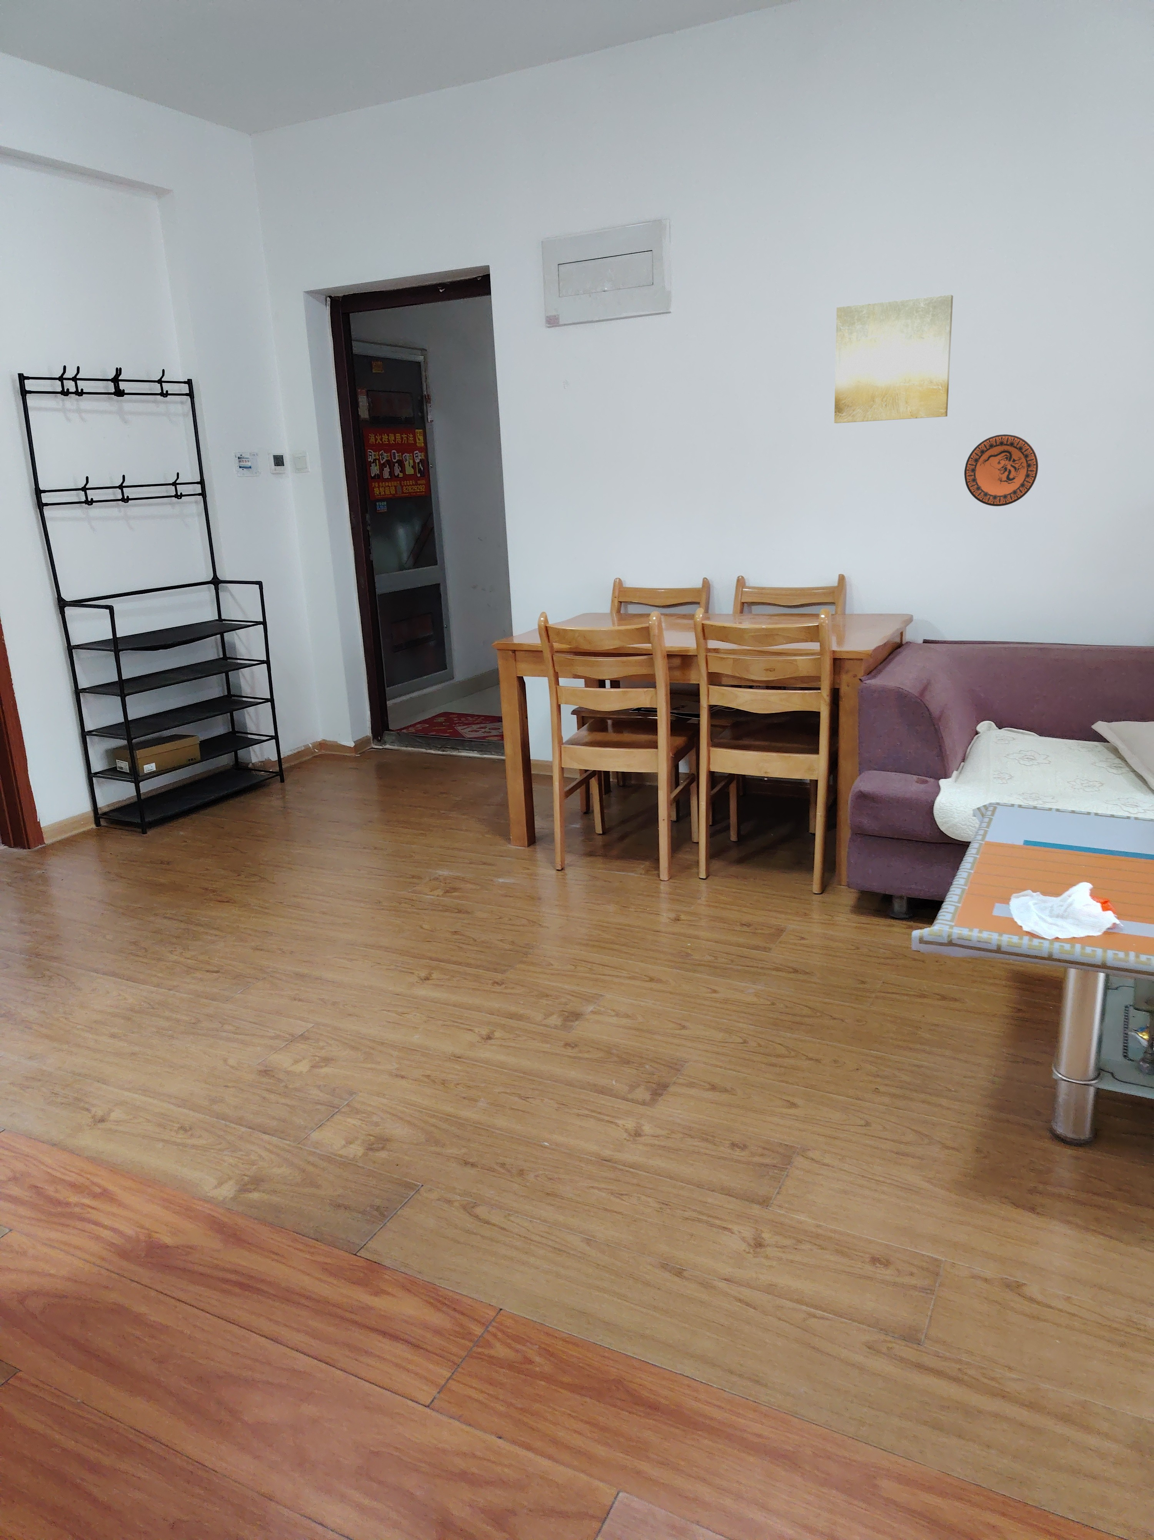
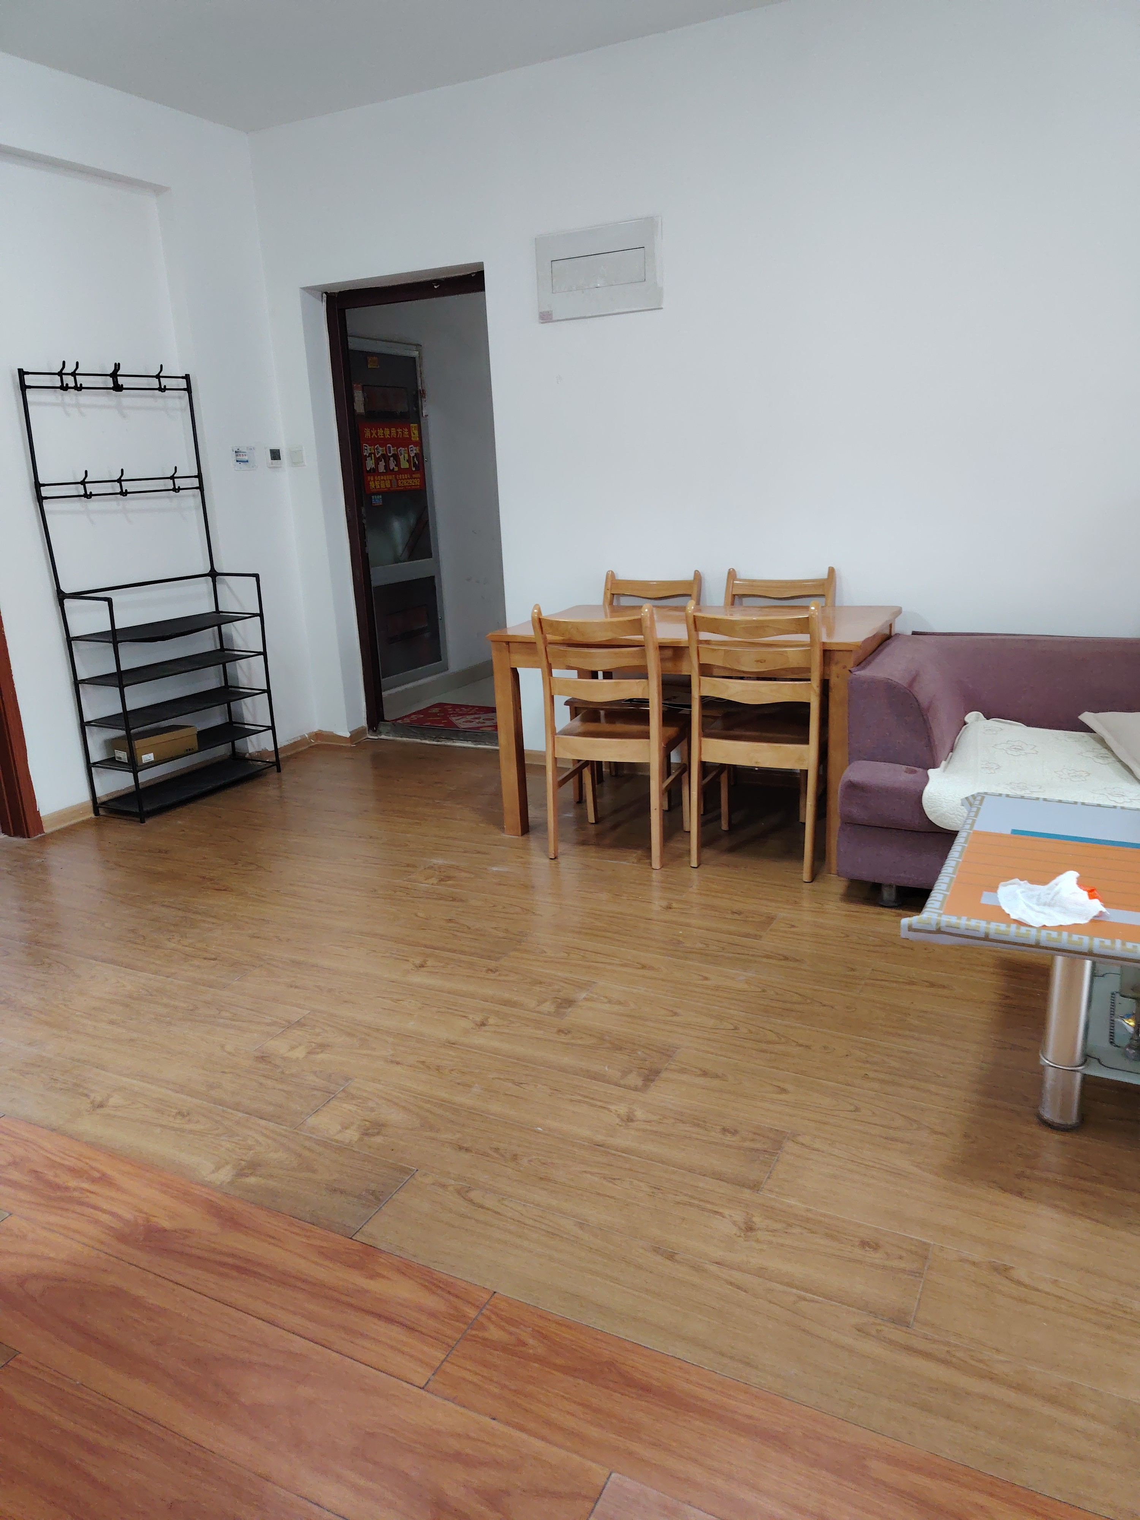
- wall art [834,295,954,423]
- decorative plate [964,434,1039,507]
